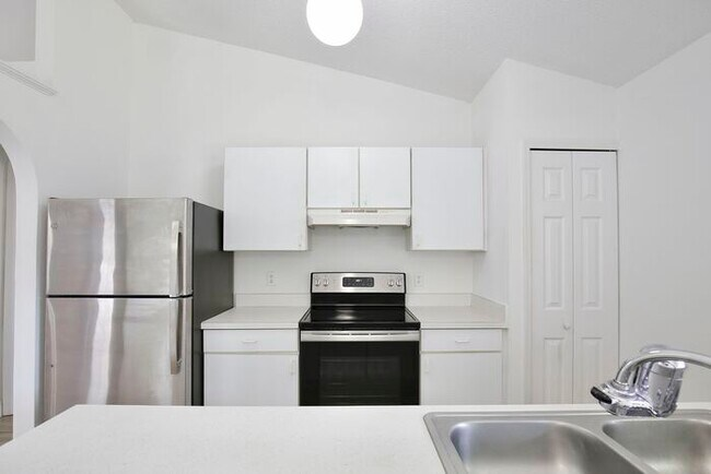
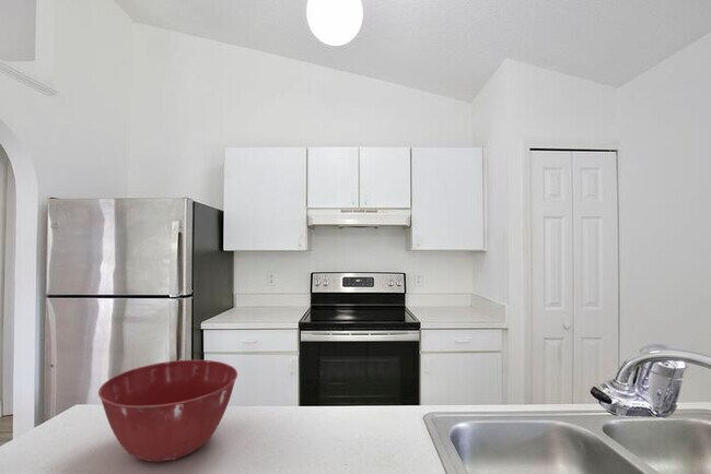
+ mixing bowl [97,359,238,463]
